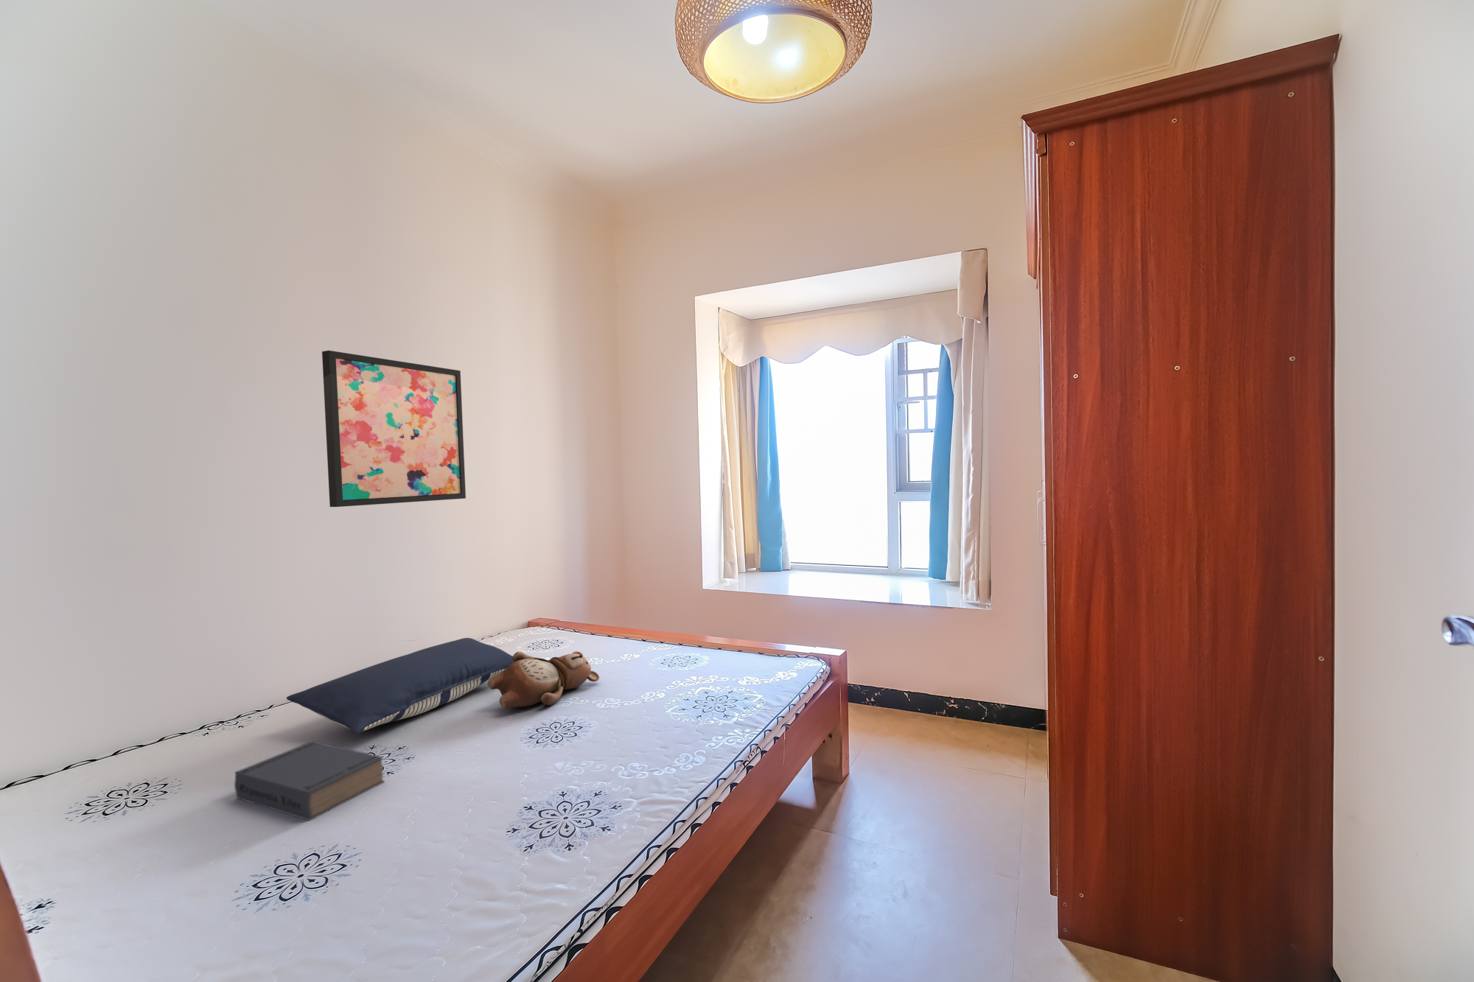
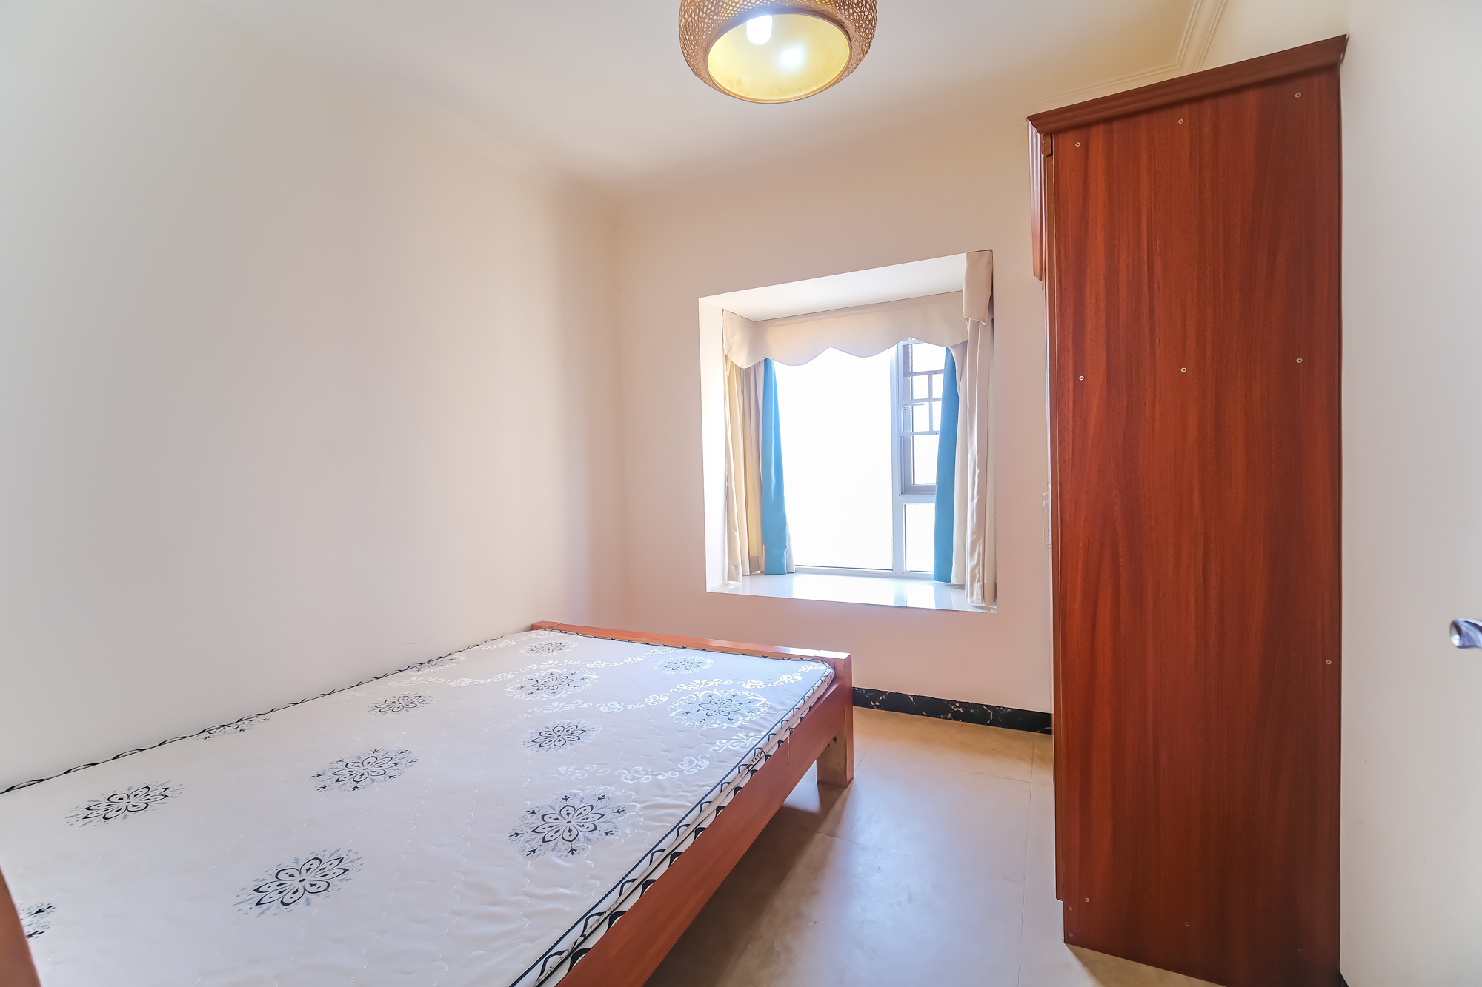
- wall art [321,350,467,507]
- pillow [286,637,514,735]
- teddy bear [488,651,599,709]
- book [233,741,386,821]
